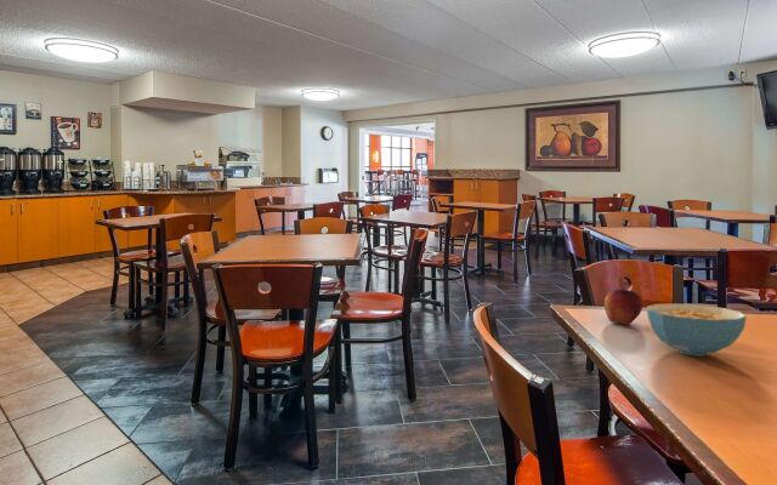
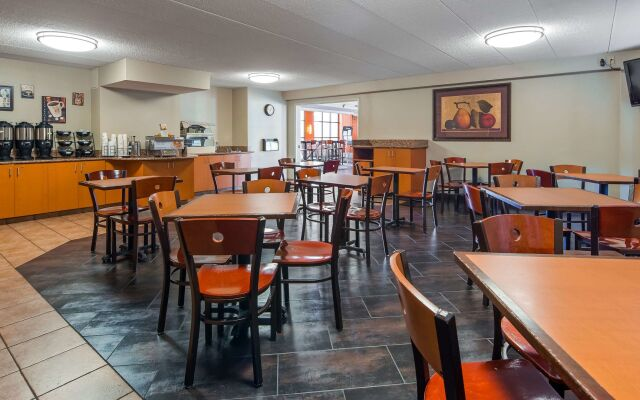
- fruit [603,285,643,326]
- cereal bowl [646,302,748,358]
